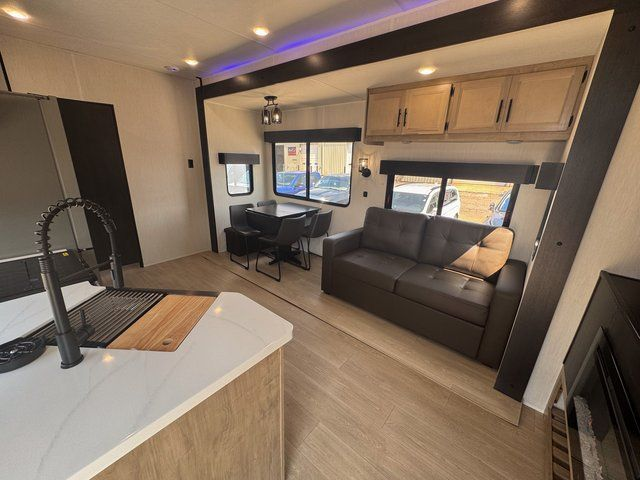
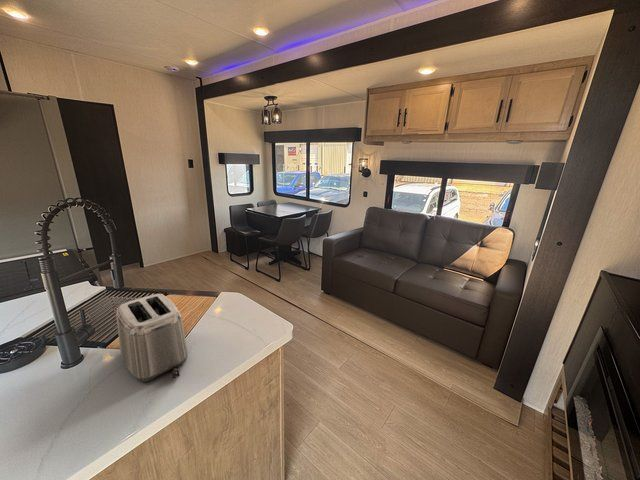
+ toaster [115,293,189,383]
